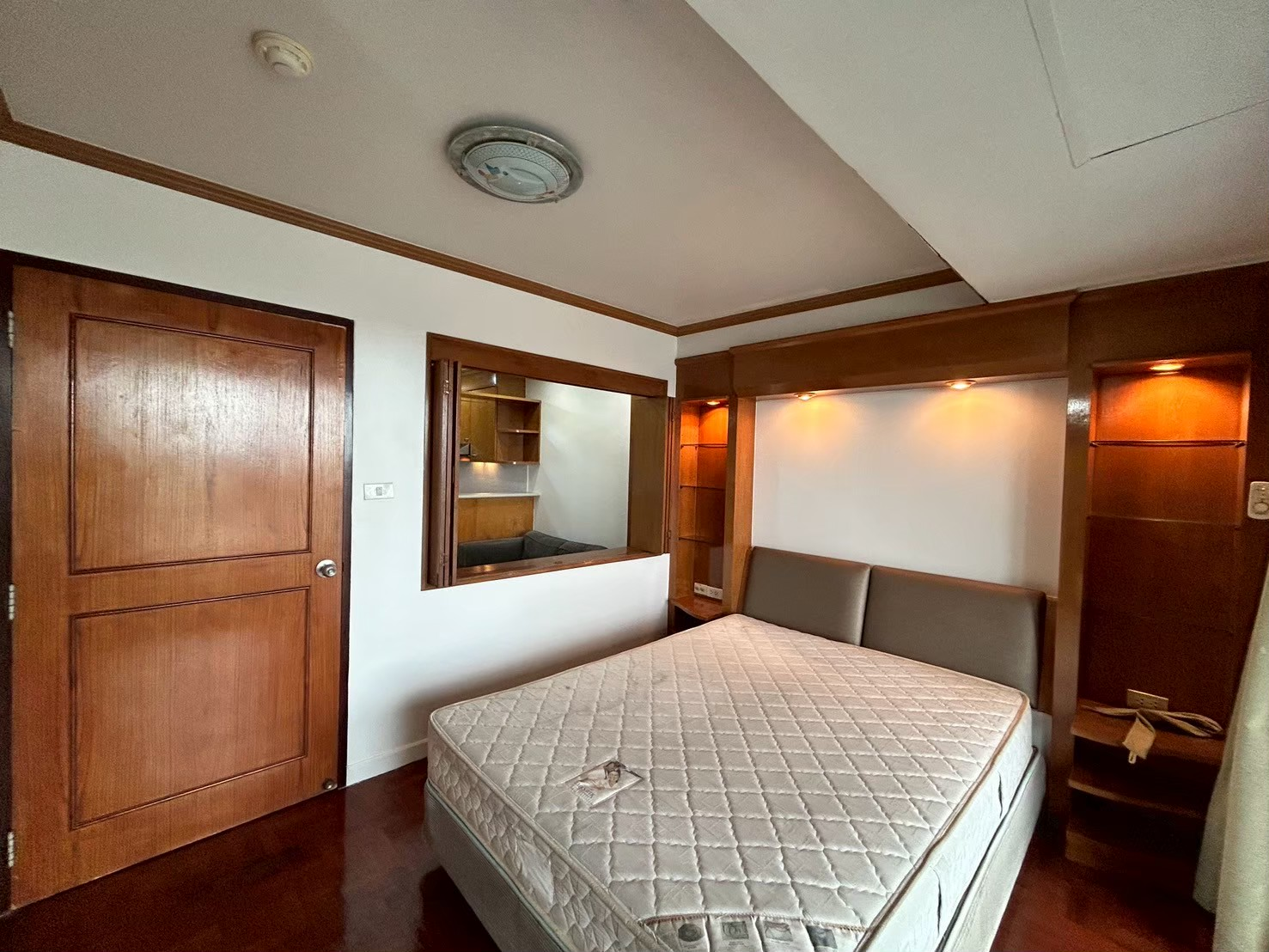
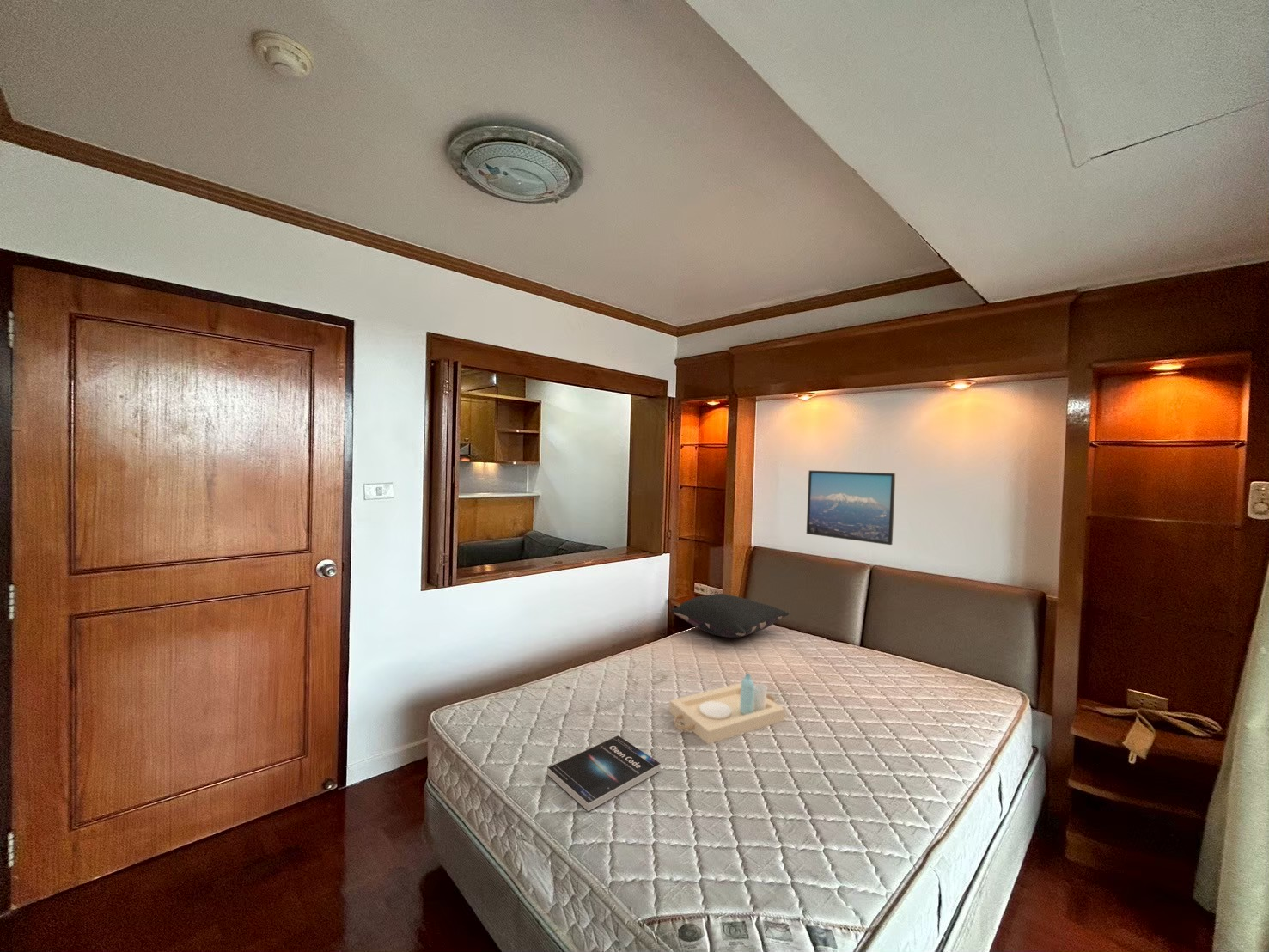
+ serving tray [668,673,786,745]
+ book [546,735,662,812]
+ pillow [670,593,790,638]
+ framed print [806,469,896,546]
